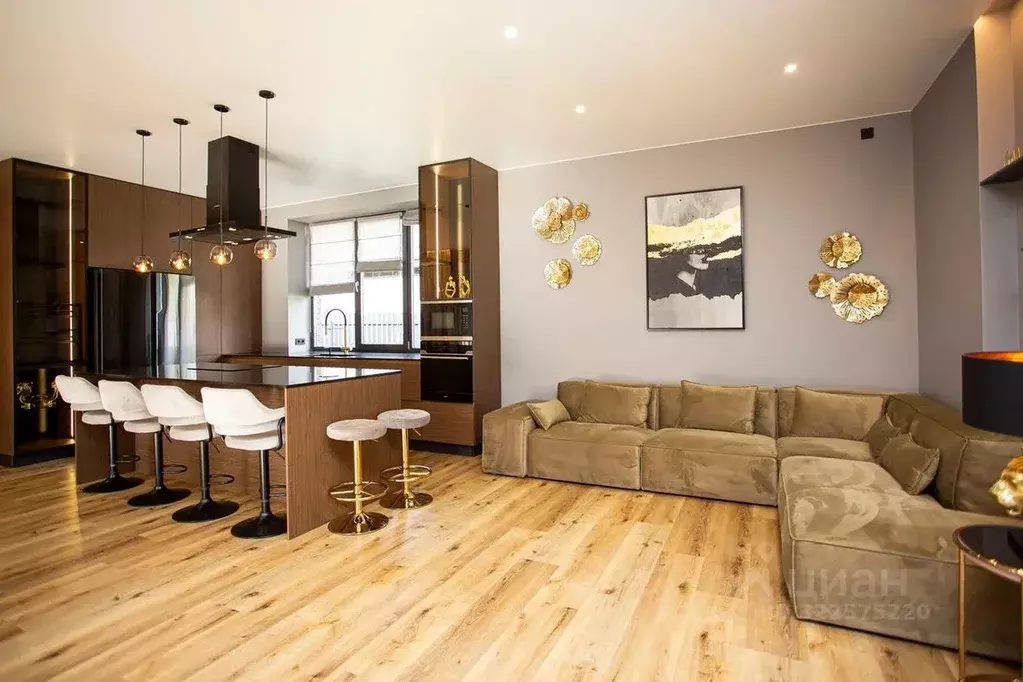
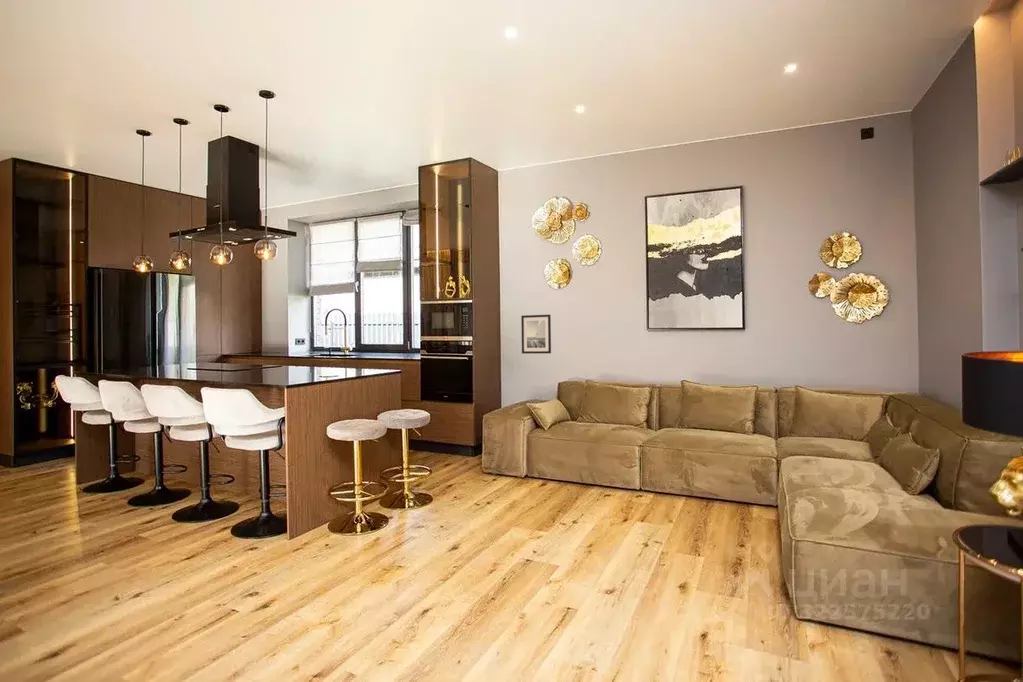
+ wall art [520,314,552,355]
